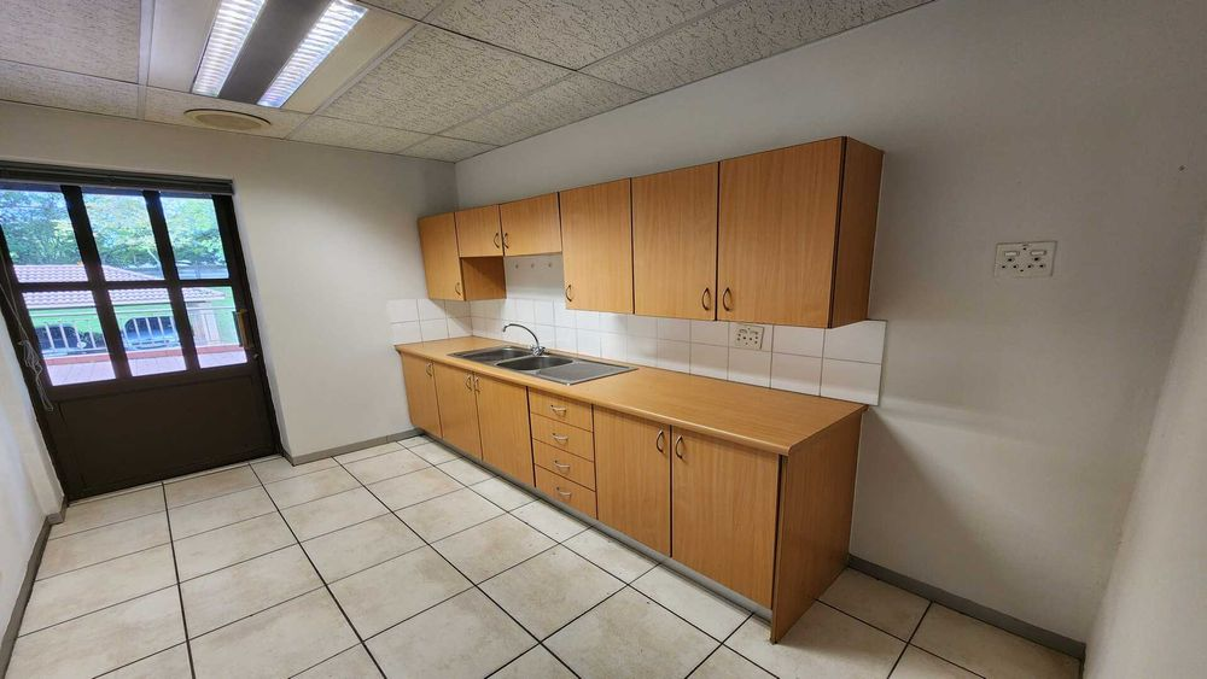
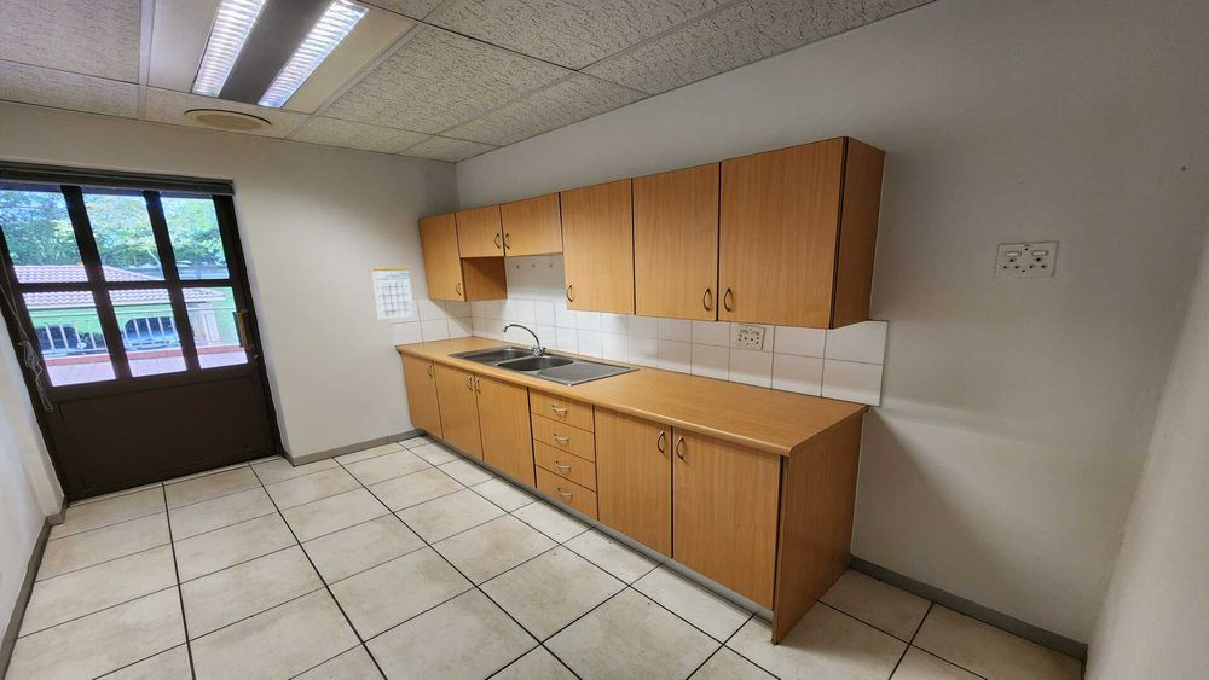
+ calendar [370,261,415,320]
